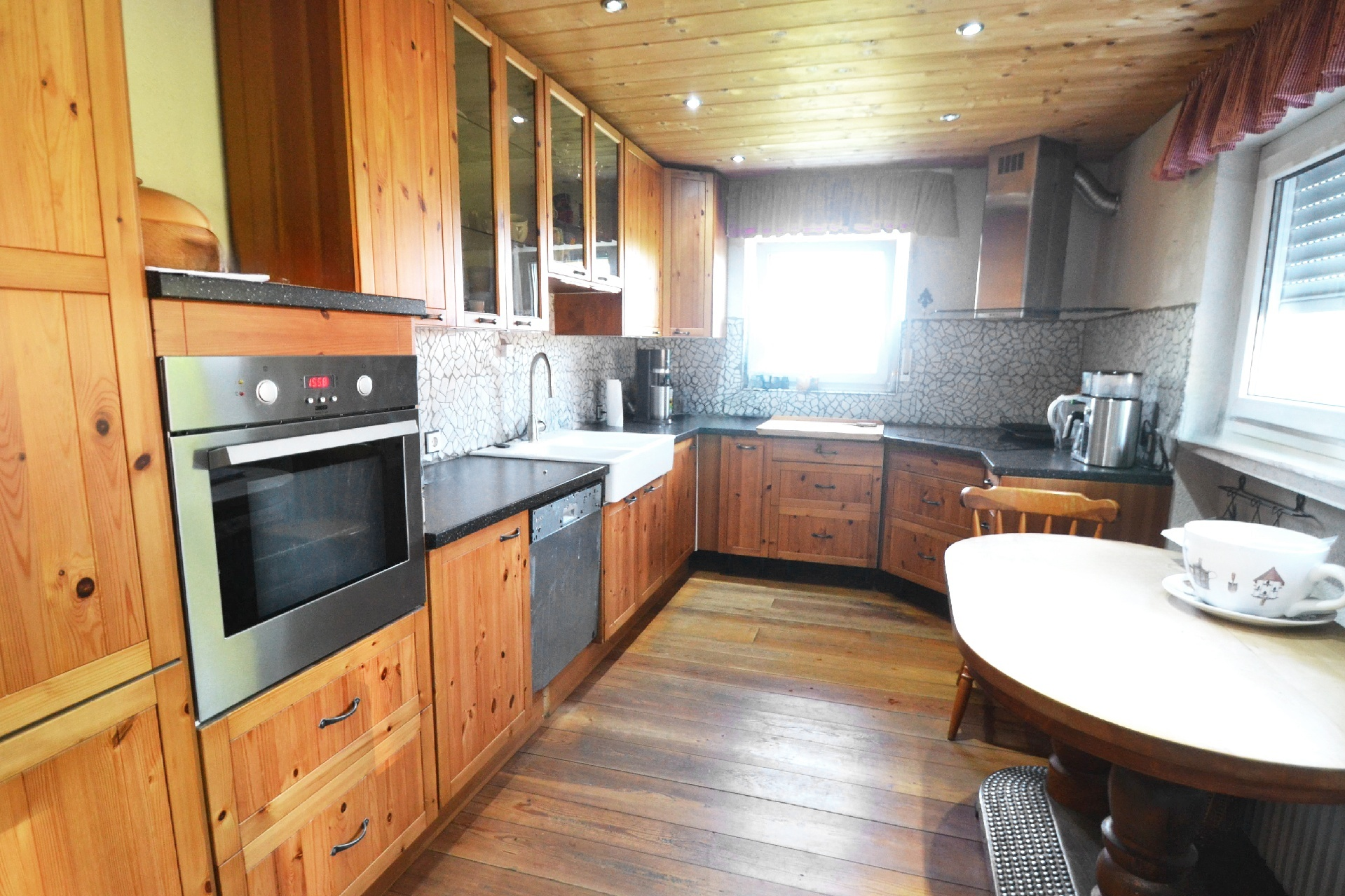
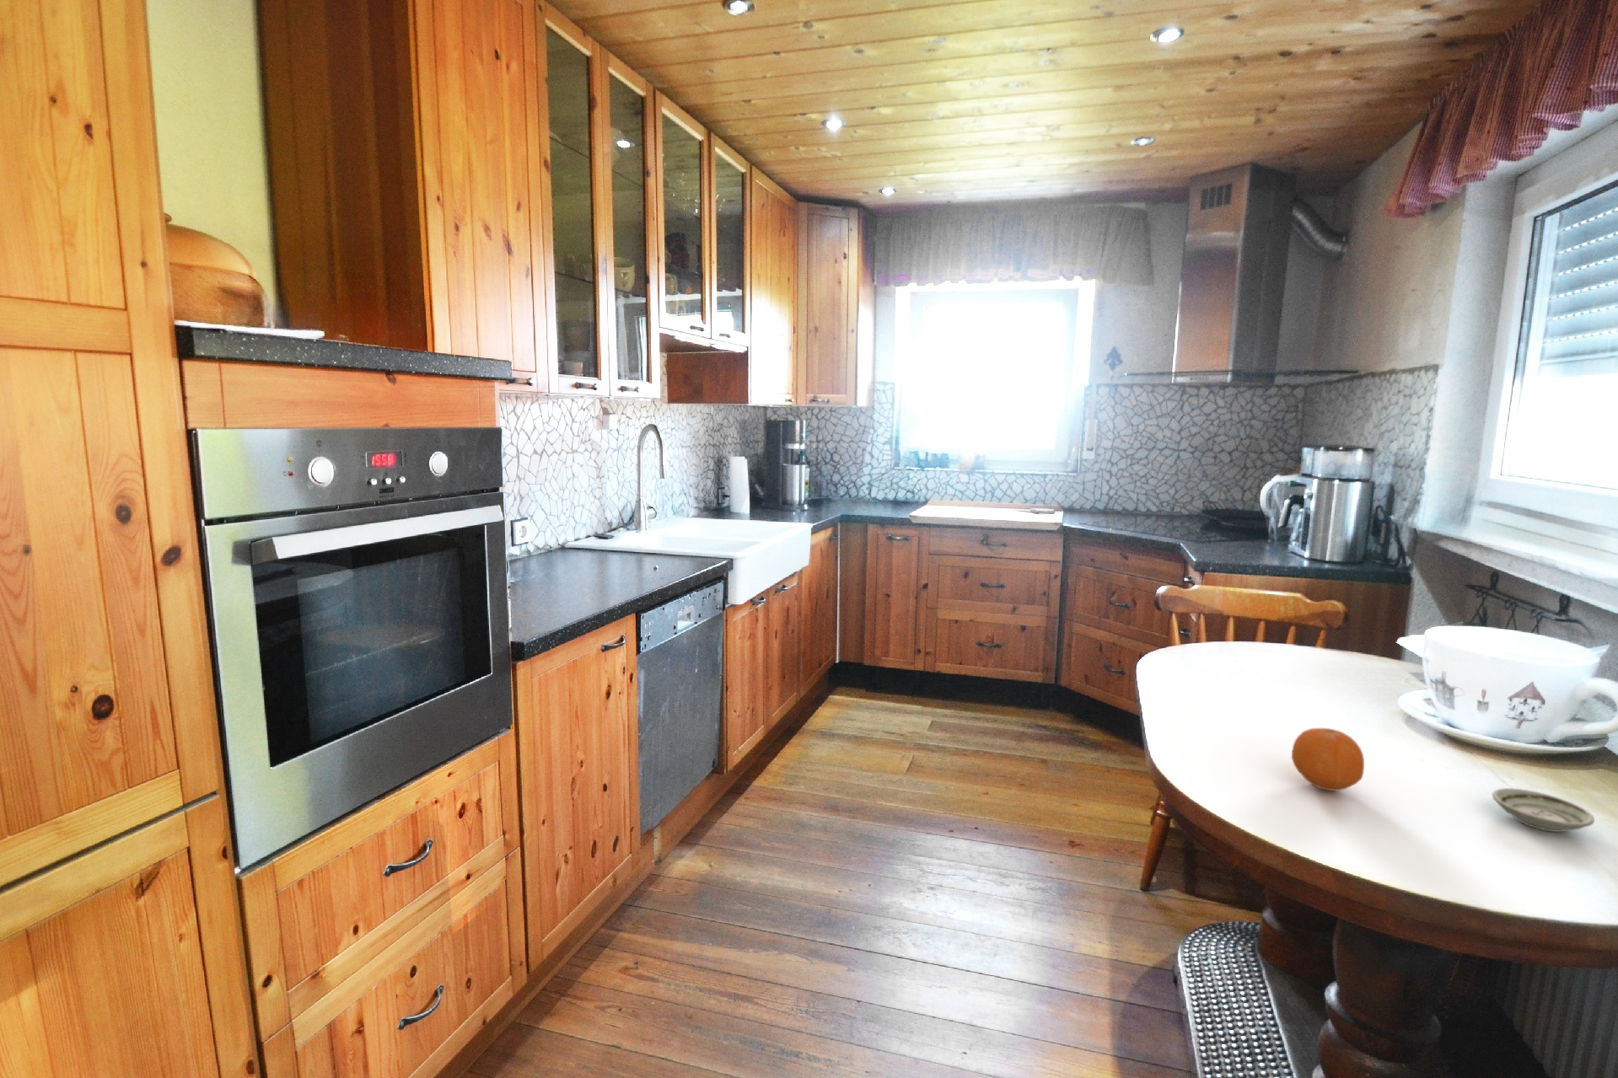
+ saucer [1492,787,1595,833]
+ fruit [1291,728,1365,793]
